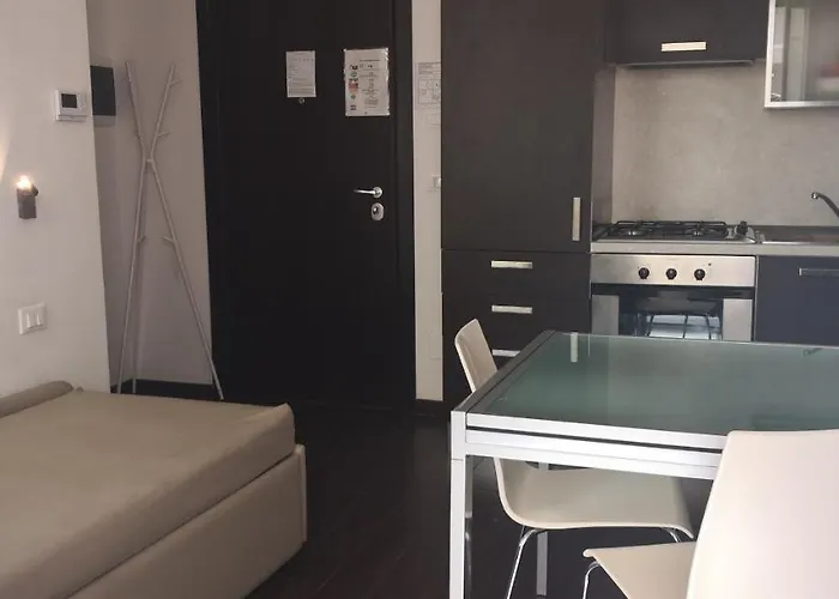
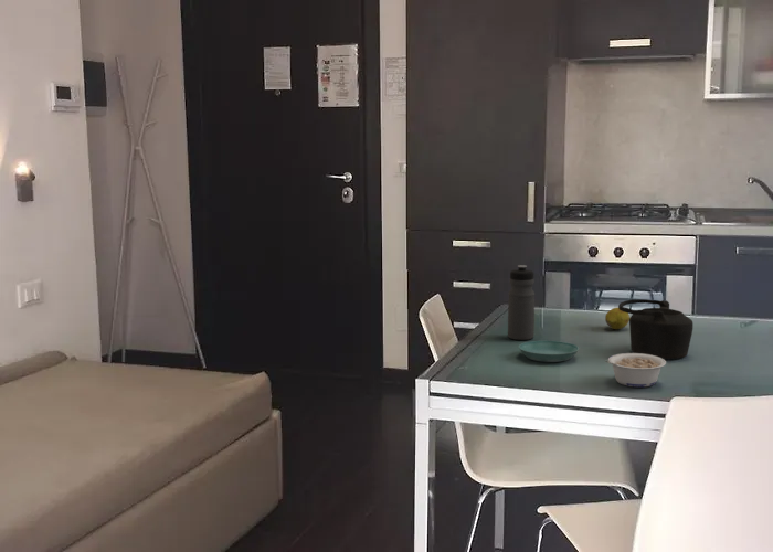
+ saucer [518,340,580,363]
+ legume [604,352,667,389]
+ water bottle [507,264,536,341]
+ teapot [617,298,695,360]
+ fruit [604,307,631,330]
